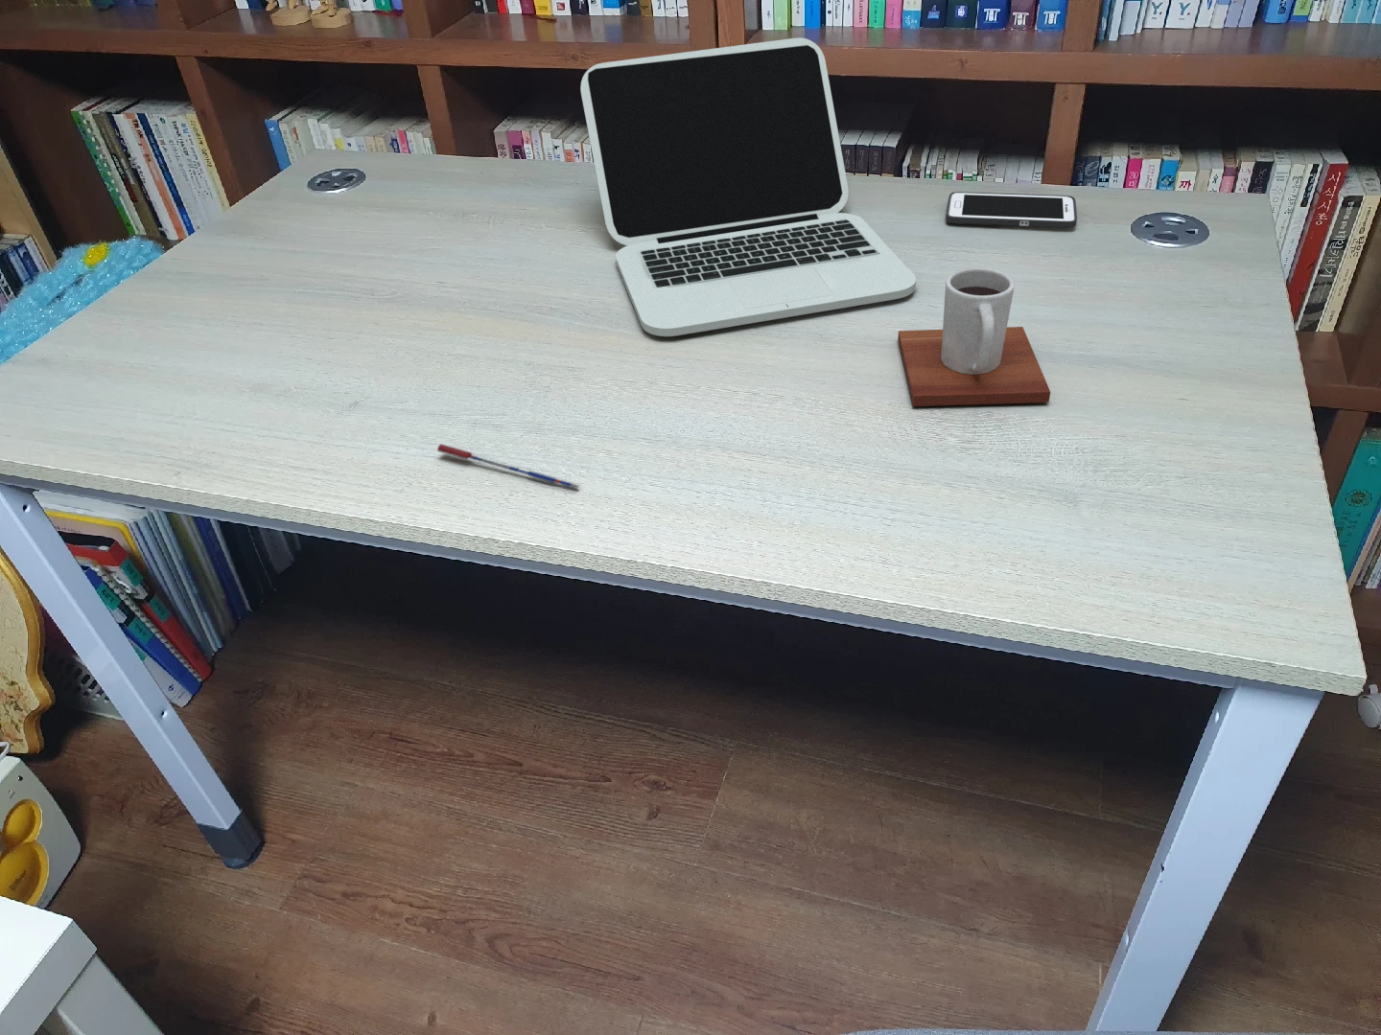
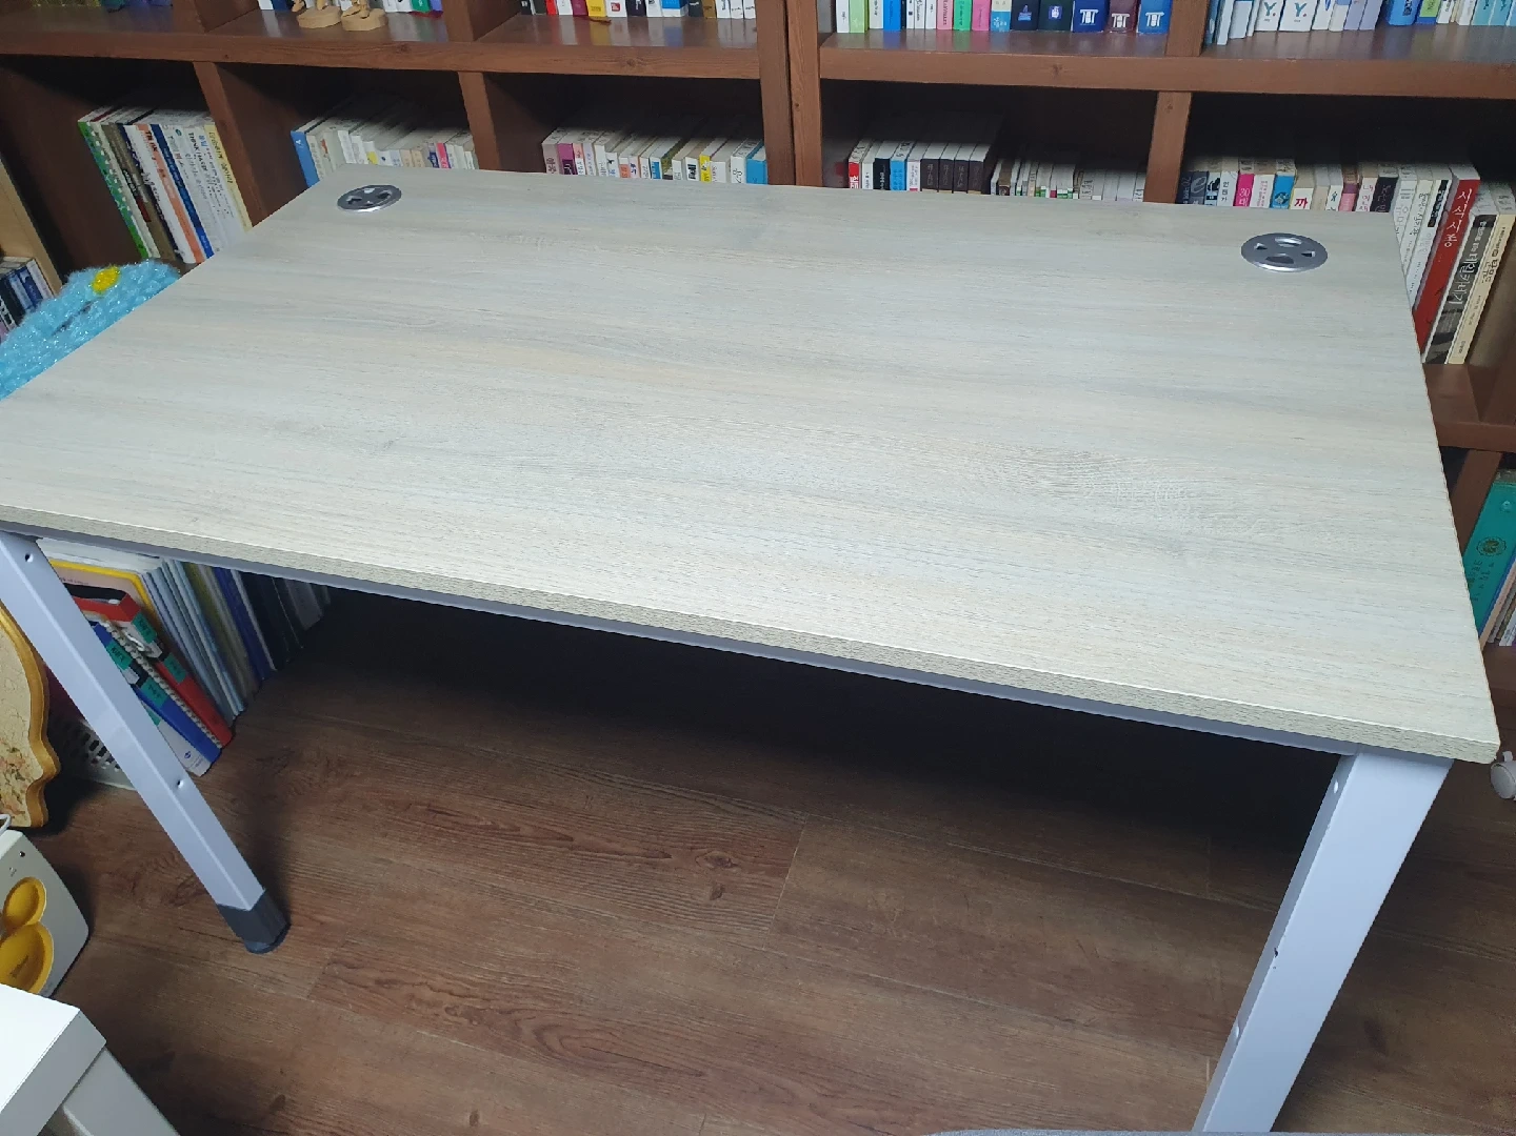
- cell phone [945,190,1078,229]
- laptop [580,37,917,337]
- pen [436,442,582,491]
- mug [897,266,1052,408]
